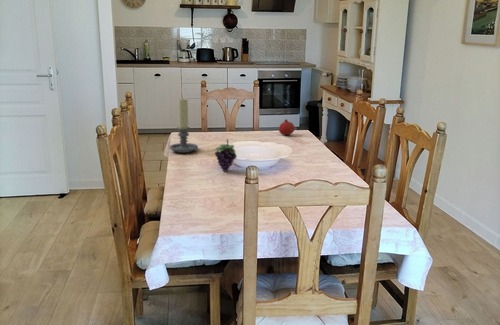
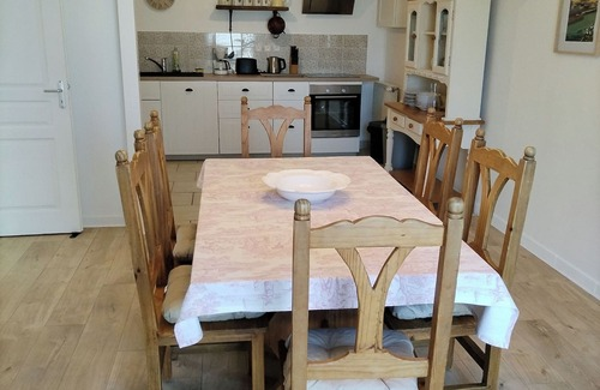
- fruit [278,118,296,136]
- fruit [213,138,238,172]
- candle holder [168,97,199,154]
